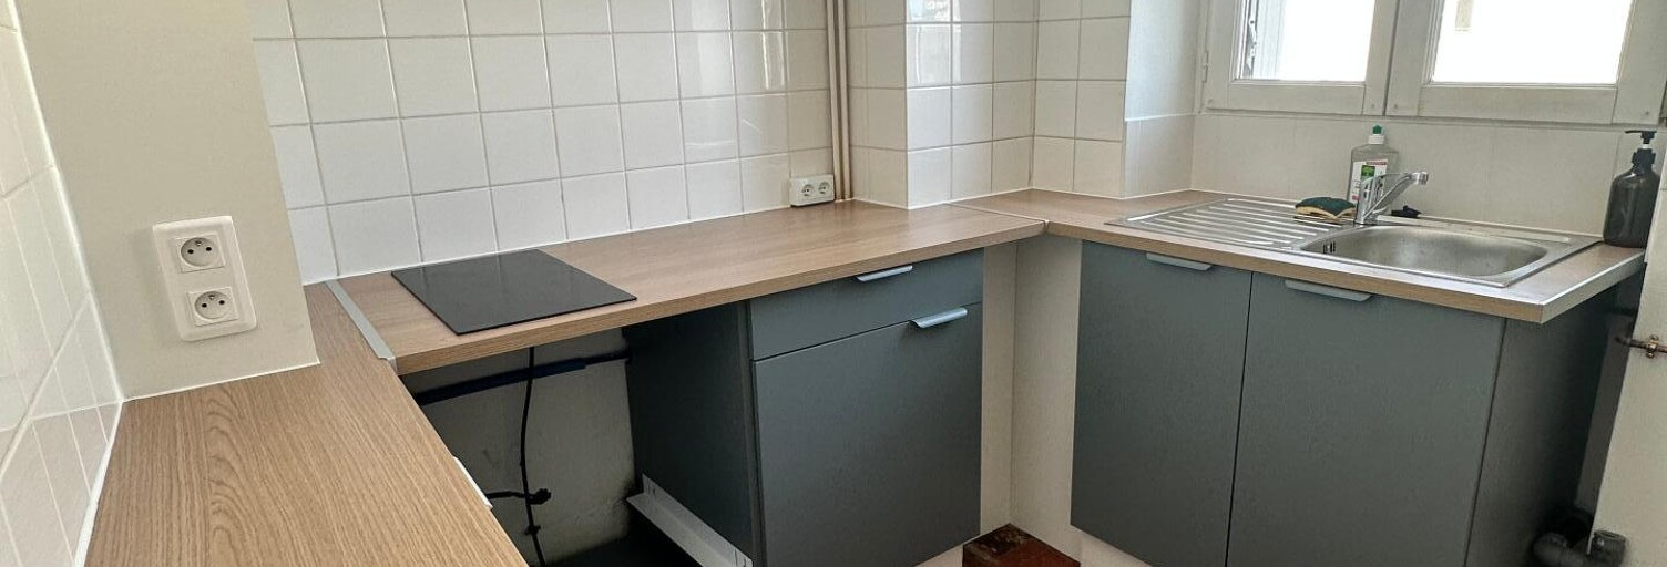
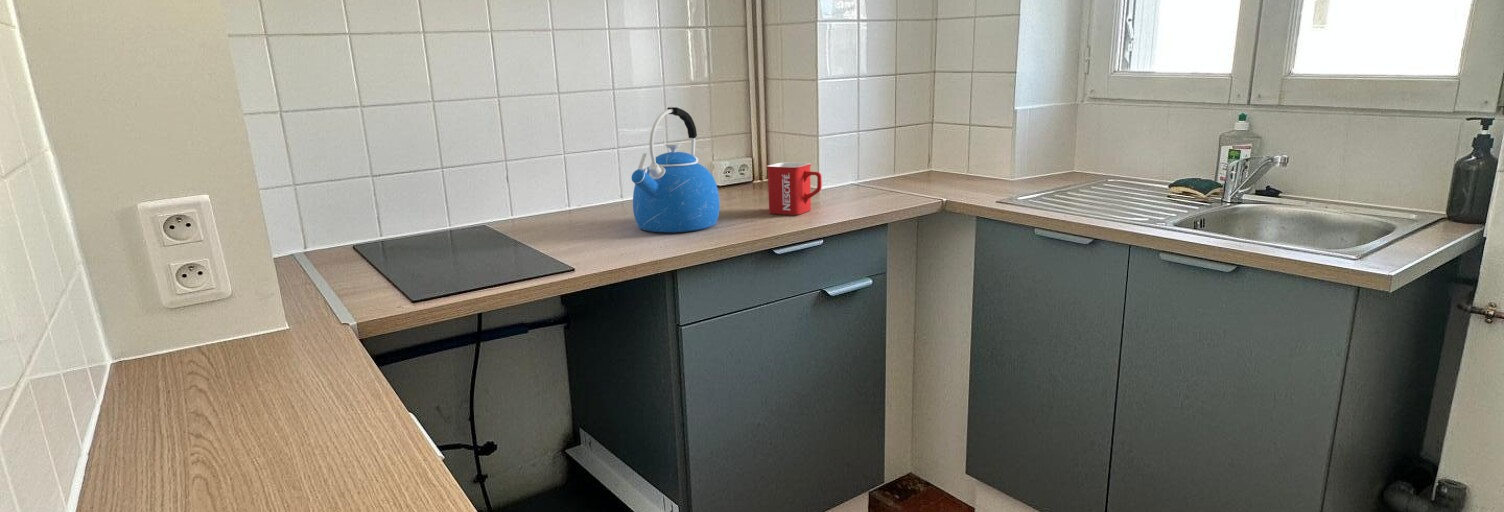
+ kettle [630,106,721,233]
+ mug [766,161,823,216]
